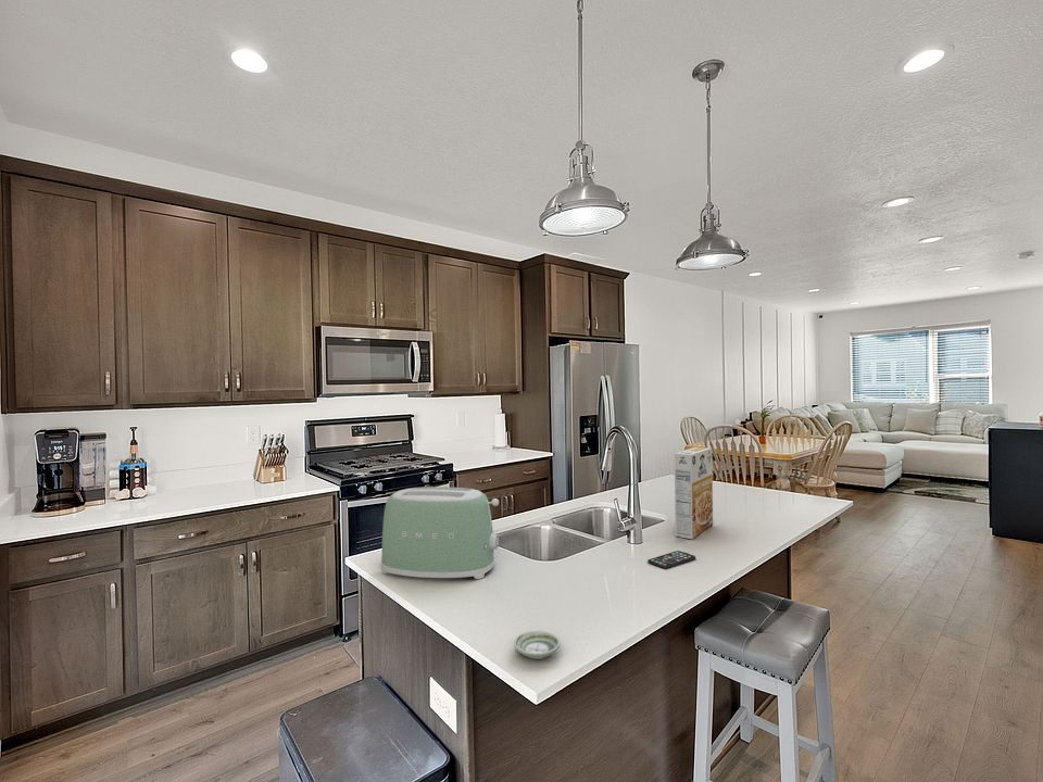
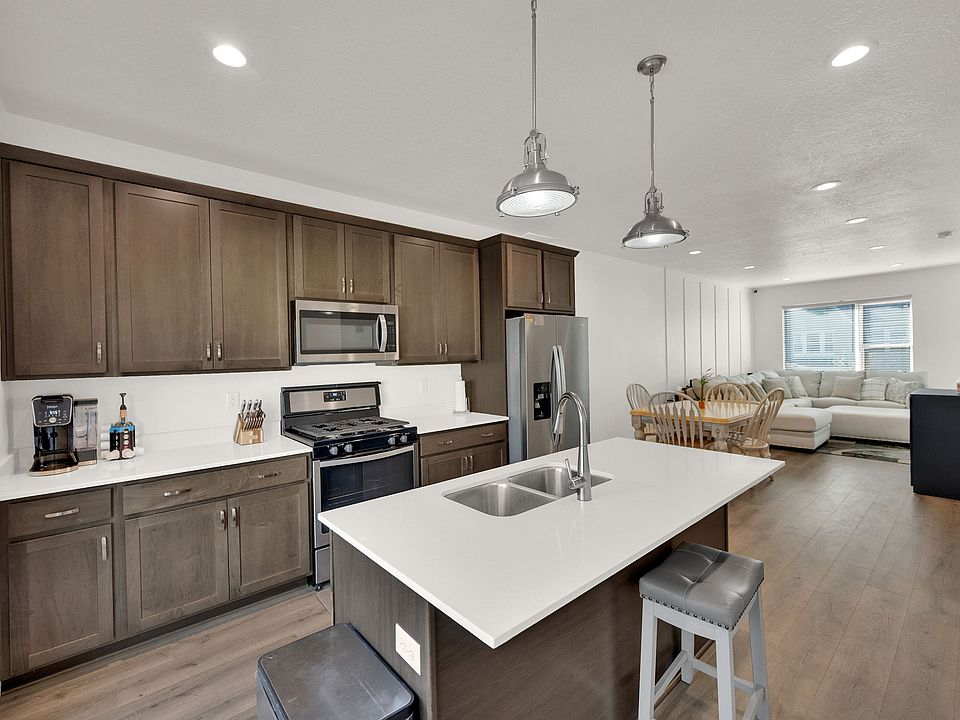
- saucer [513,630,562,660]
- cereal box [674,446,714,540]
- toaster [380,485,500,580]
- smartphone [646,550,696,569]
